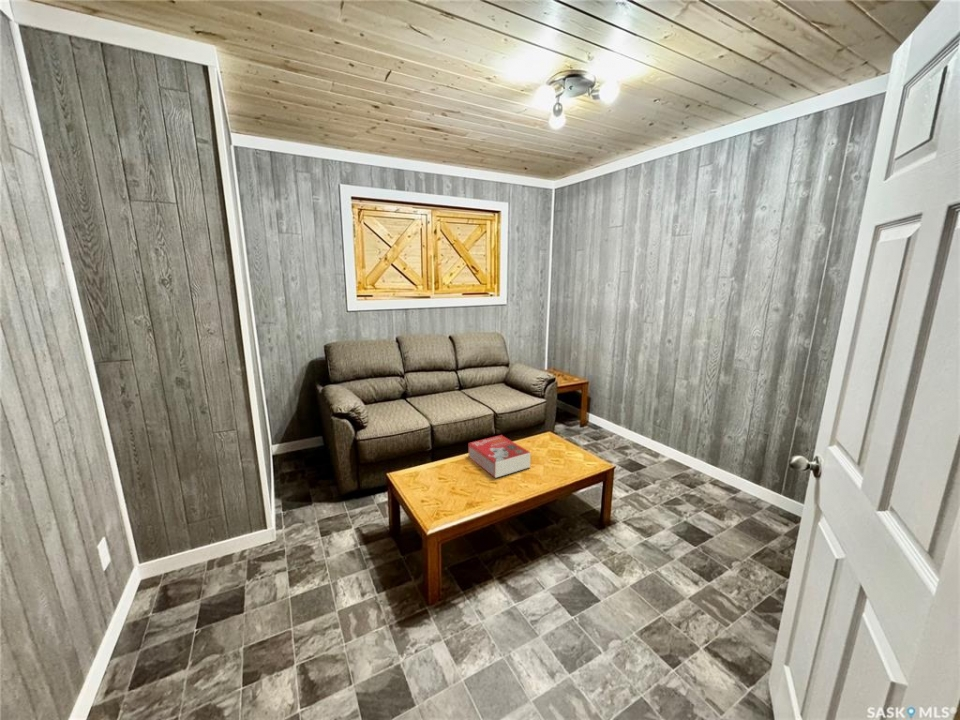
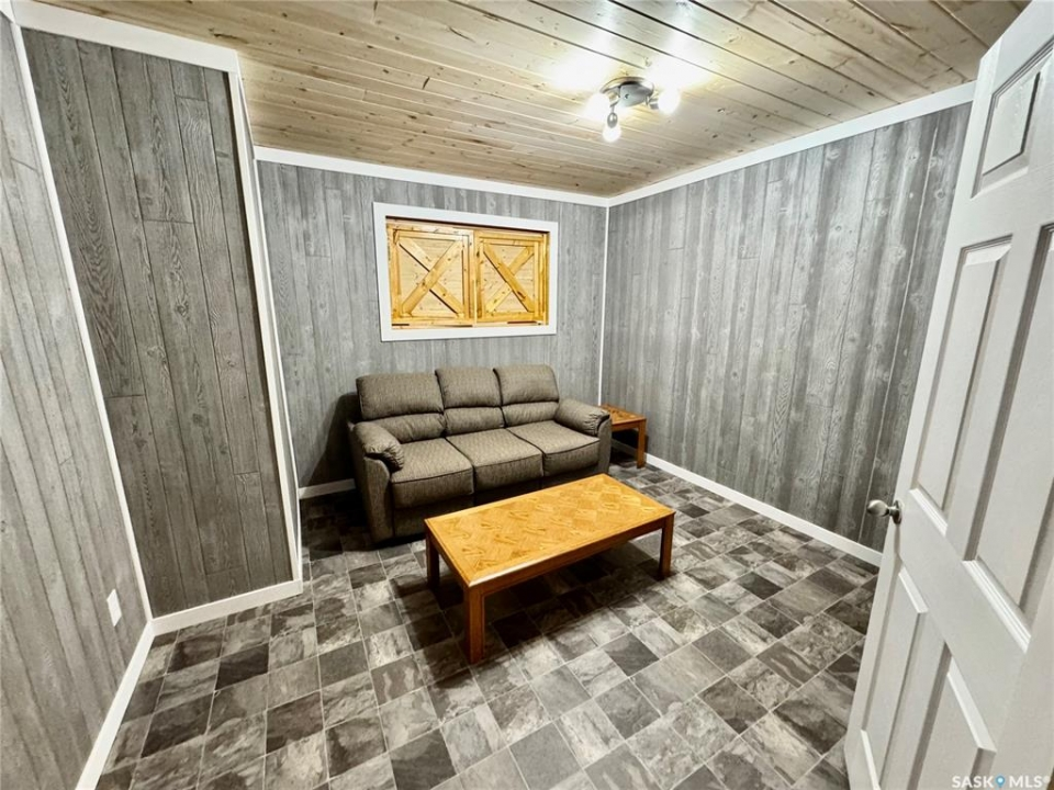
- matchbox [468,434,532,479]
